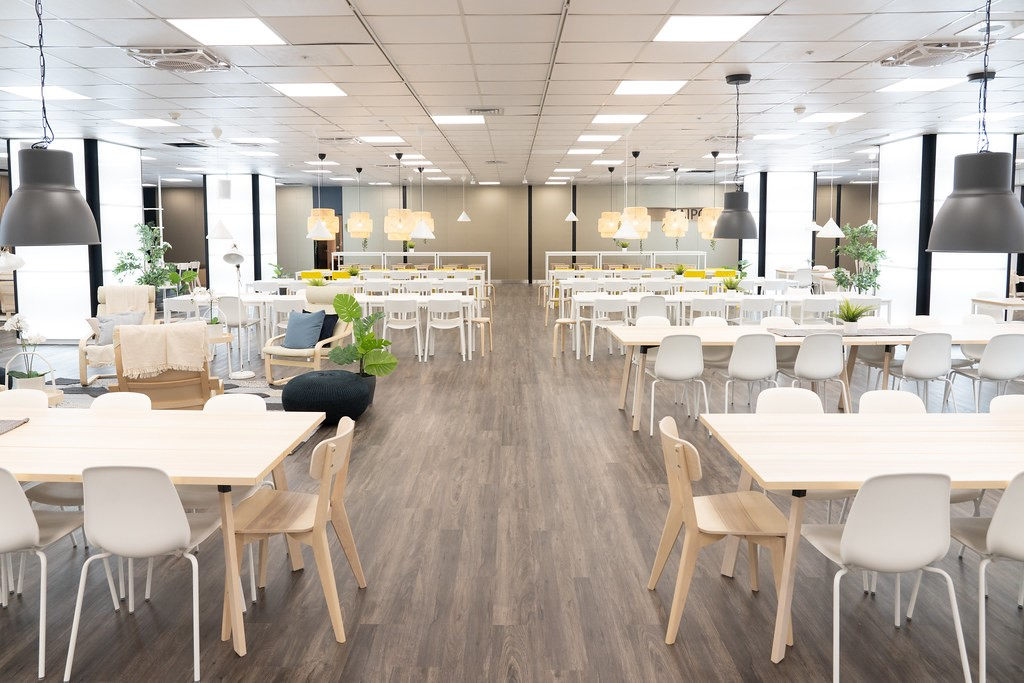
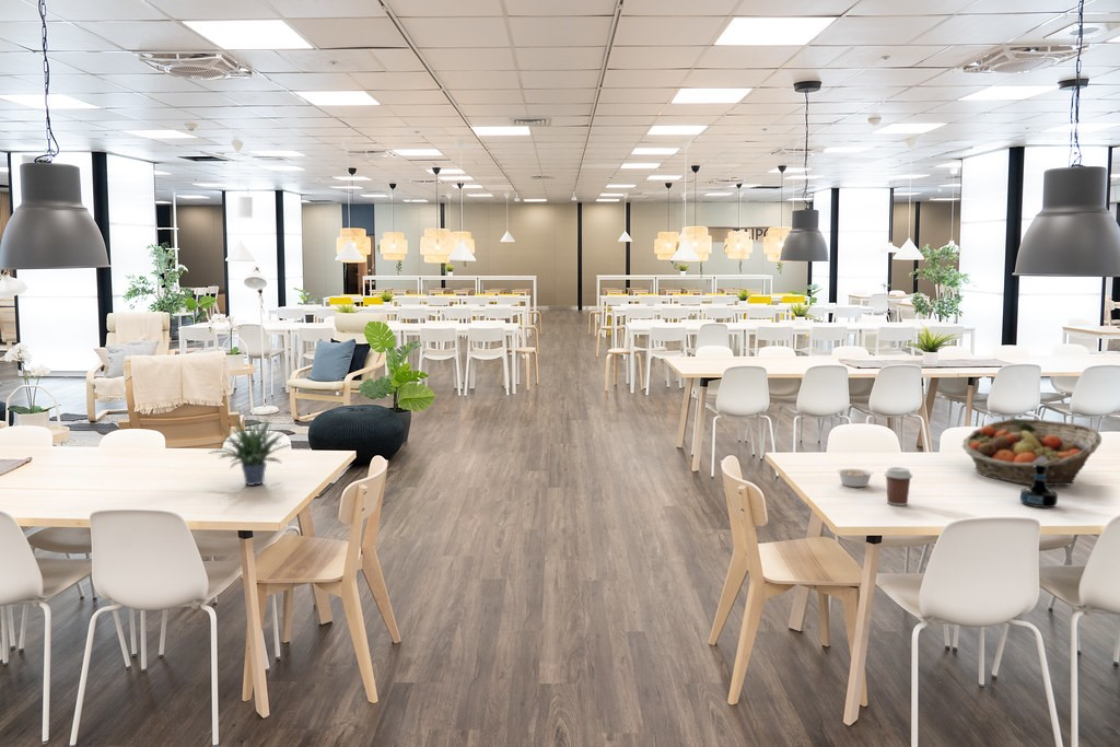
+ coffee cup [884,466,913,506]
+ fruit basket [961,418,1102,487]
+ tequila bottle [1019,464,1059,509]
+ potted plant [207,407,294,487]
+ legume [836,467,883,488]
